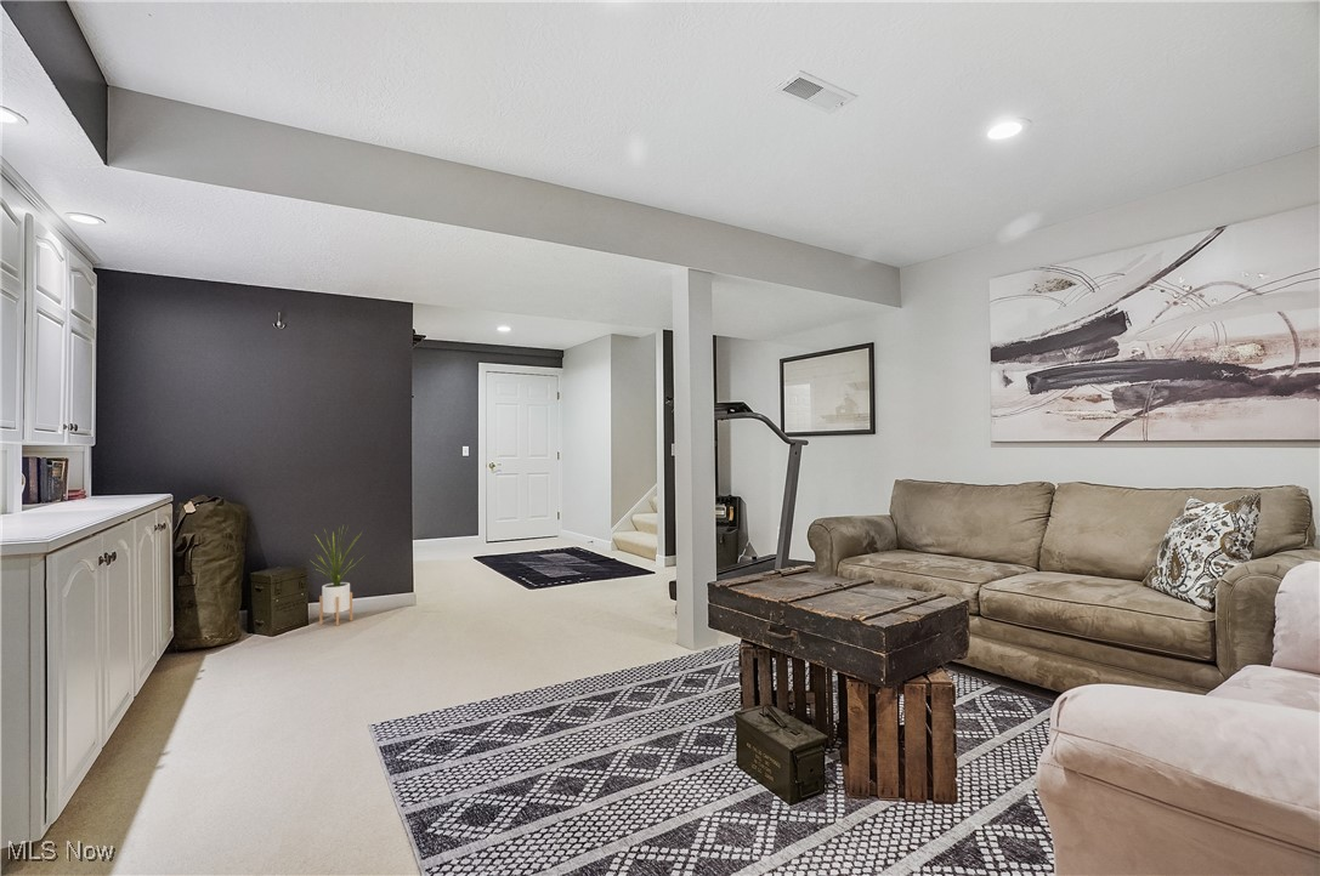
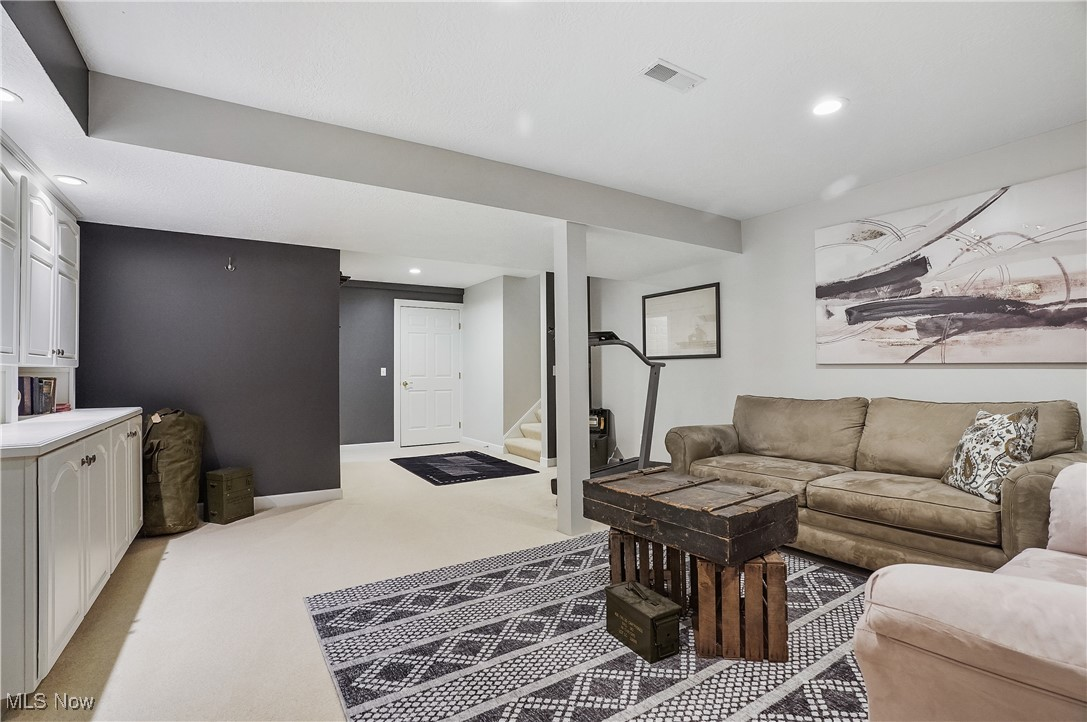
- house plant [311,525,364,627]
